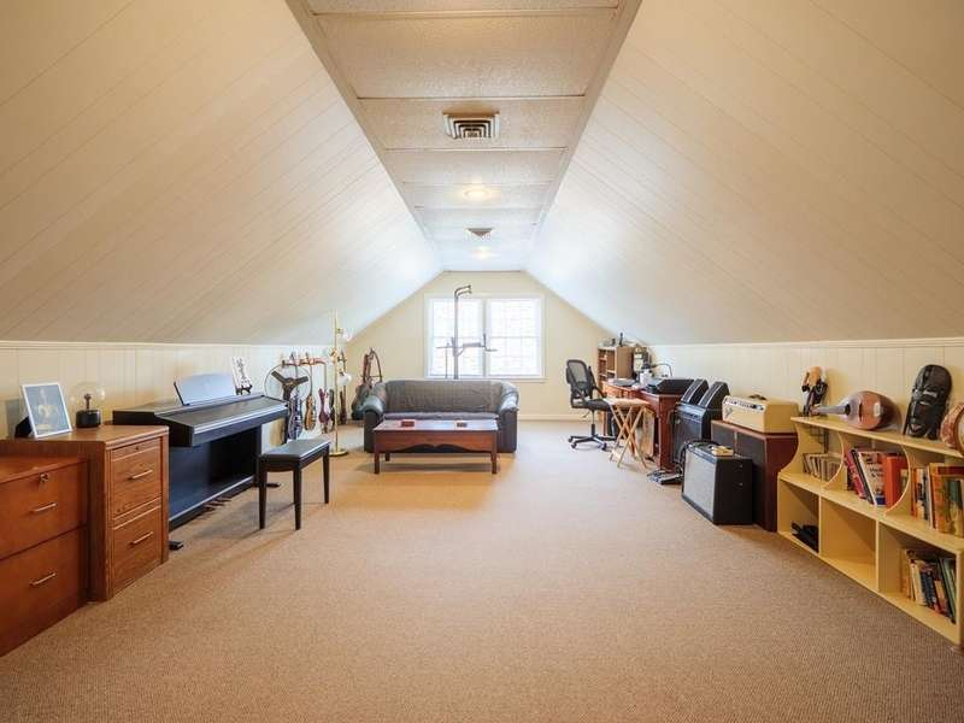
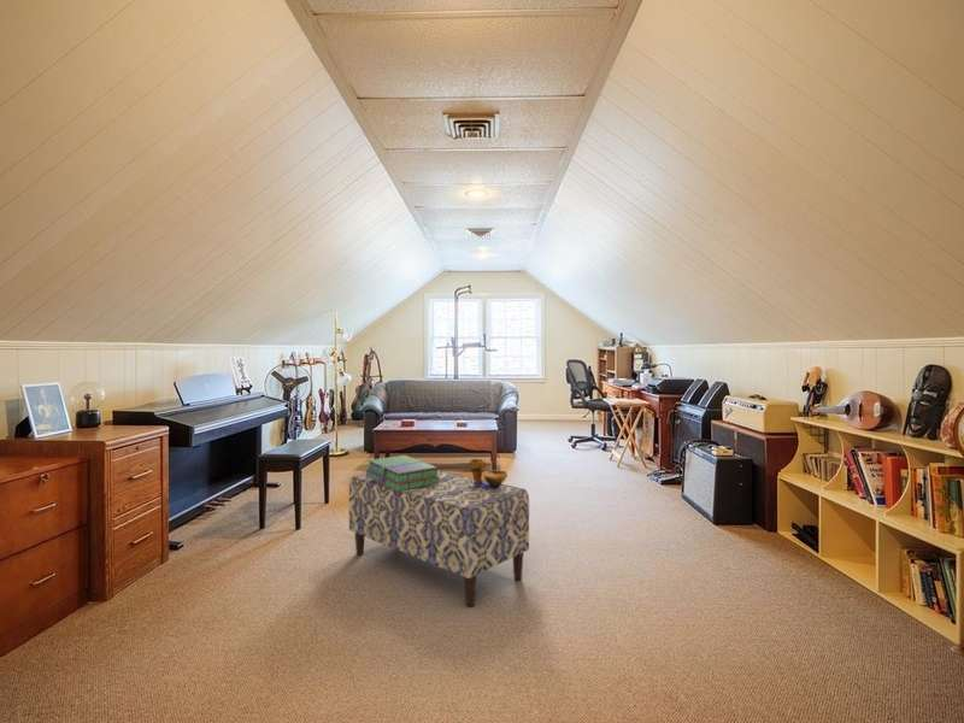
+ bench [348,469,530,607]
+ decorative bowl [468,458,509,489]
+ stack of books [364,454,440,492]
